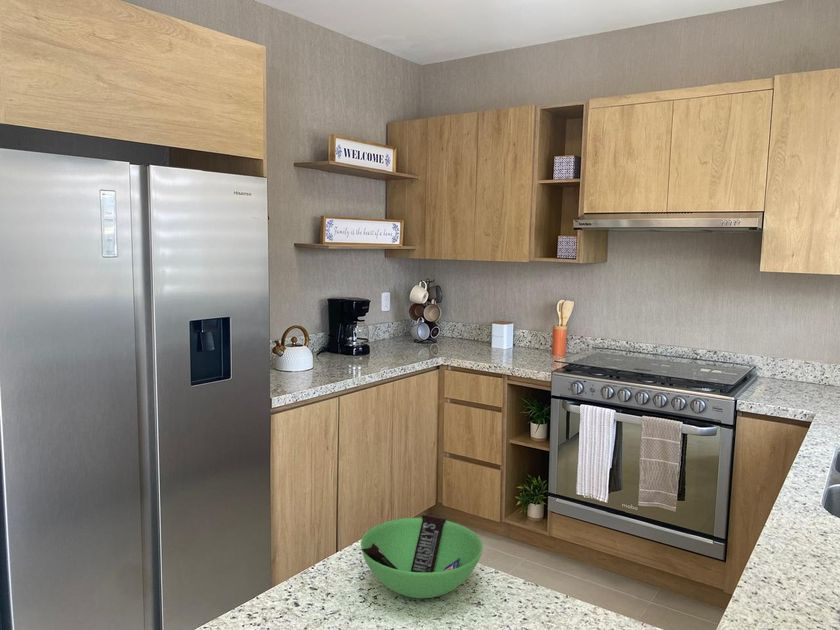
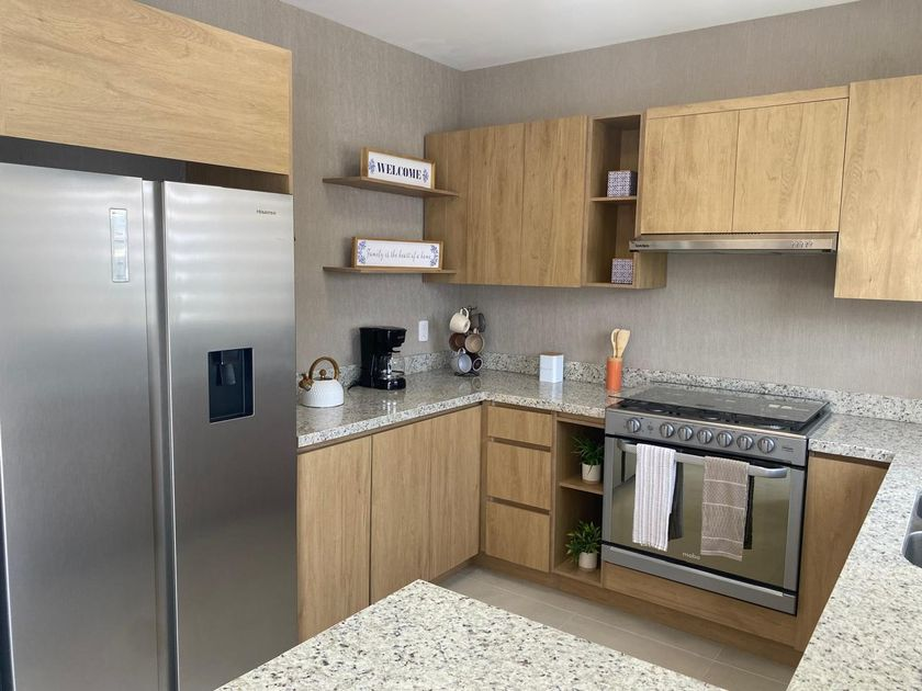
- bowl [360,514,484,599]
